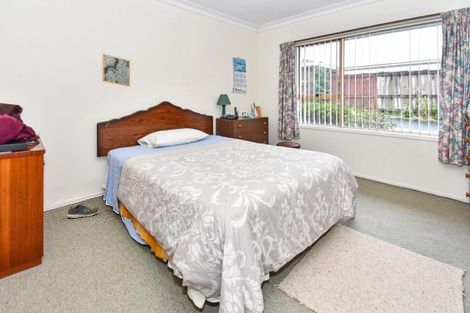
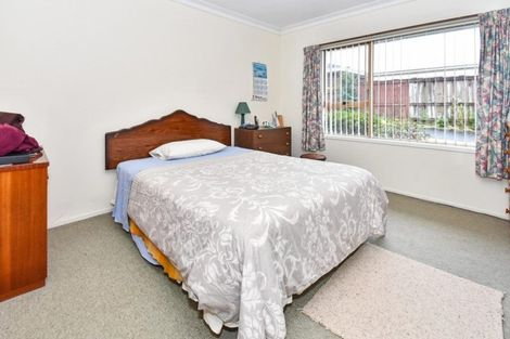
- wall art [101,53,131,88]
- shoe [66,201,100,220]
